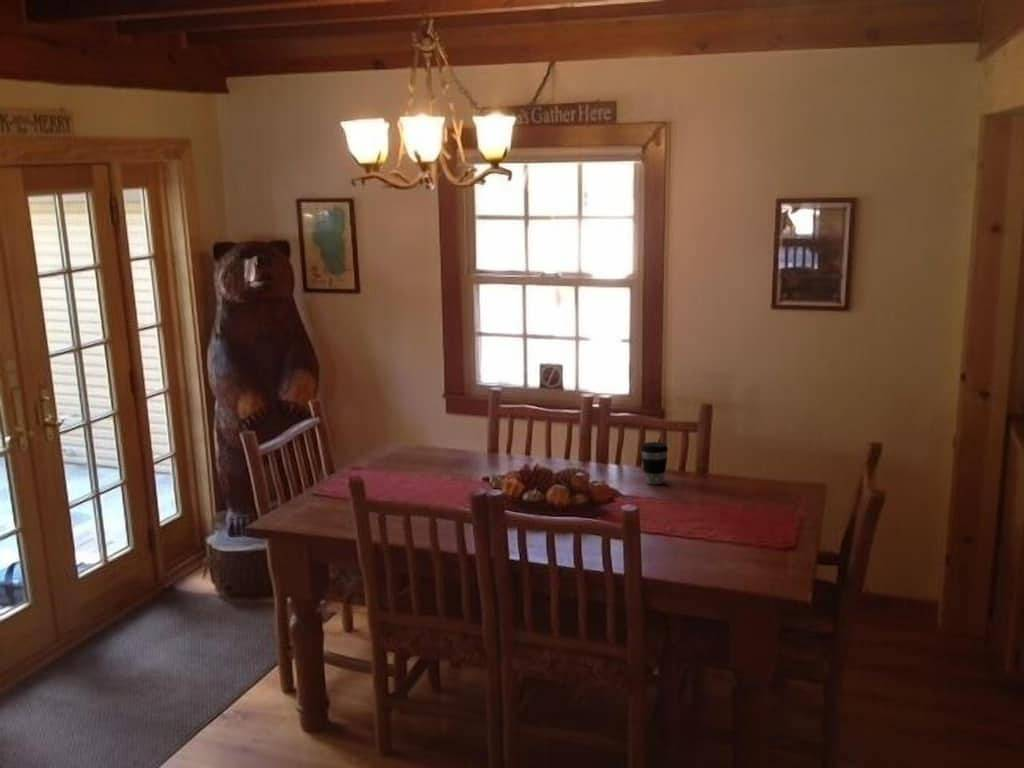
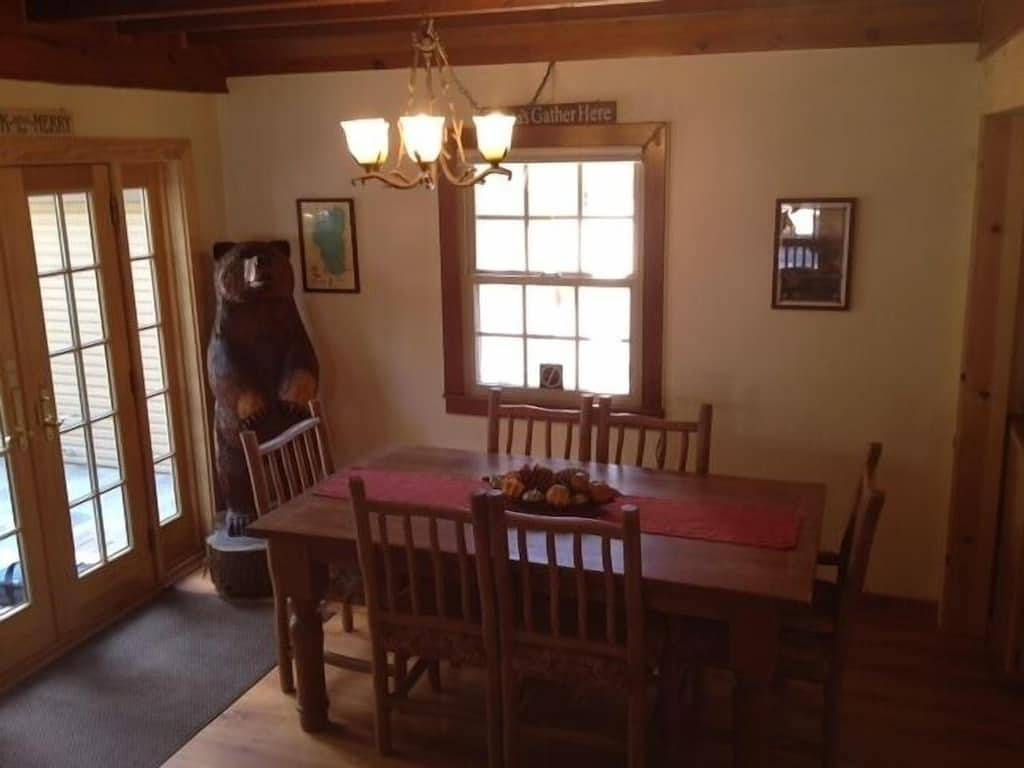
- coffee cup [640,441,669,485]
